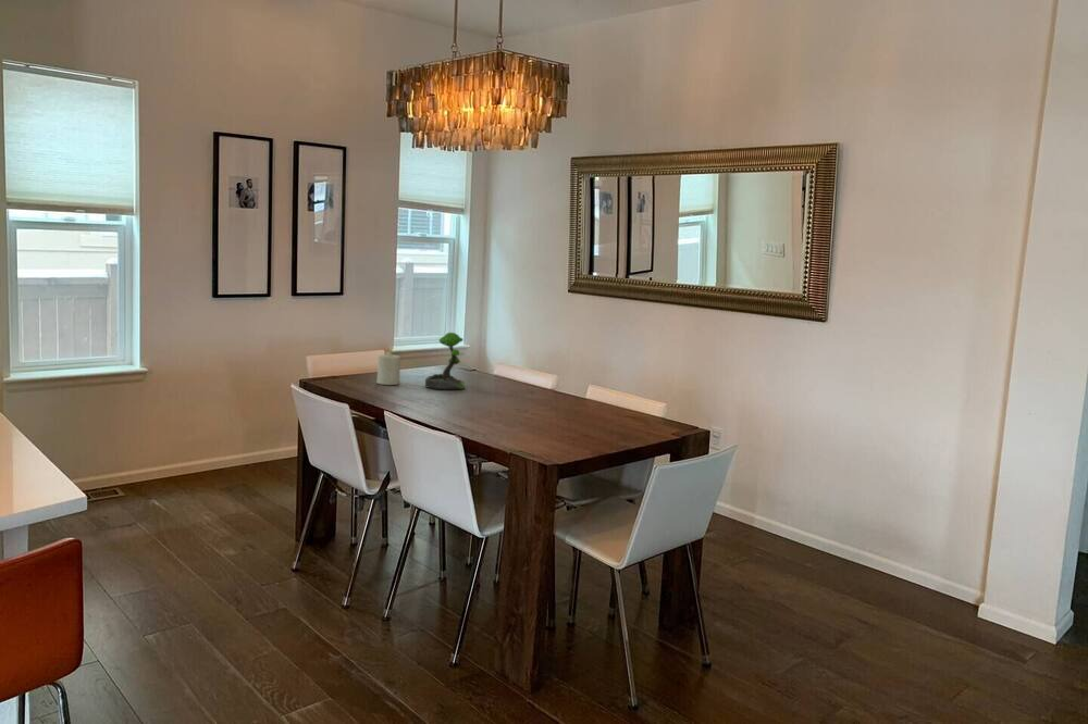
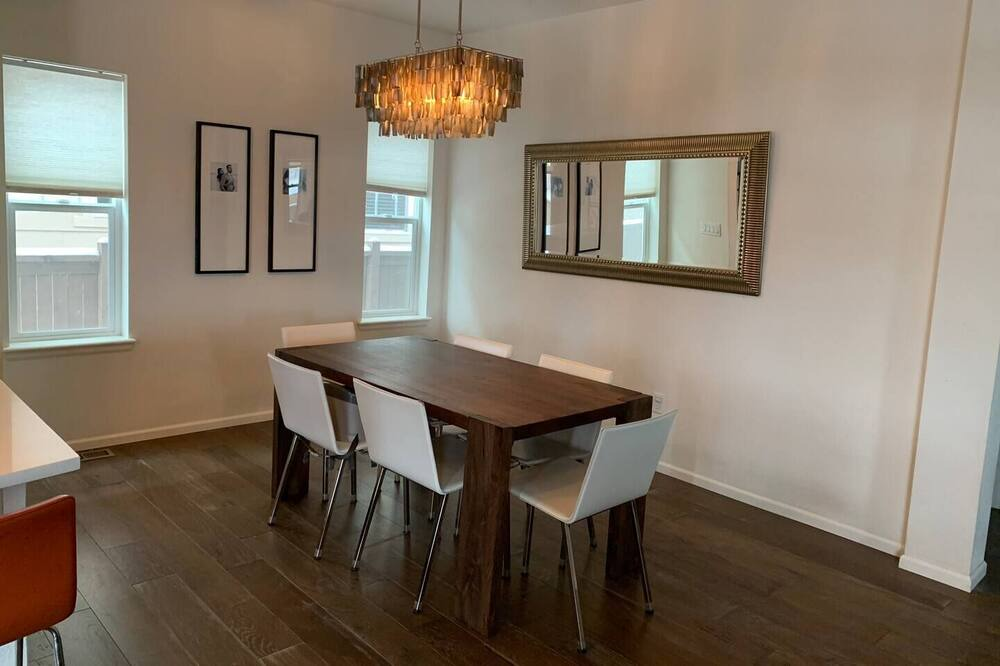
- plant [424,332,466,390]
- candle [375,350,401,386]
